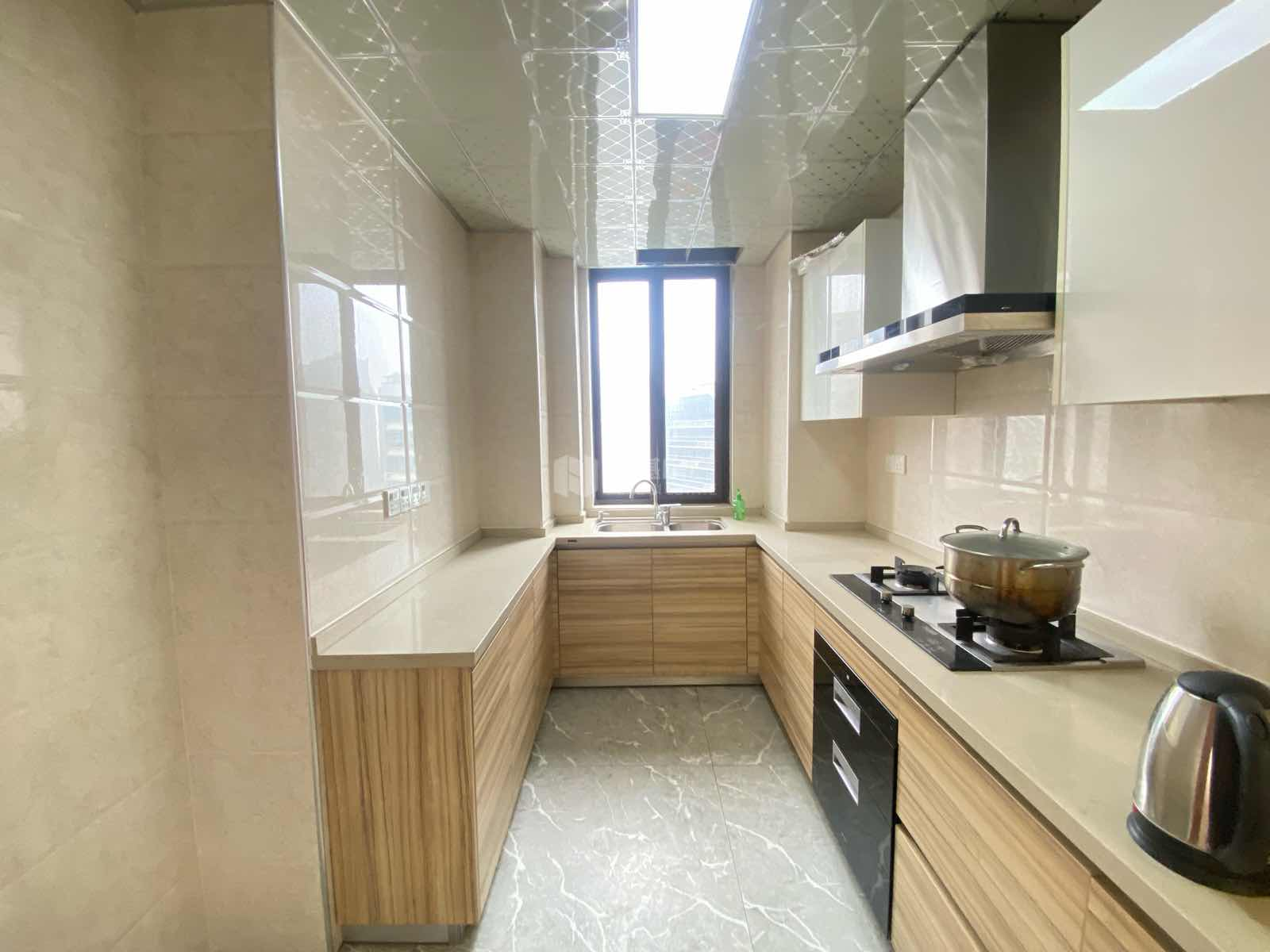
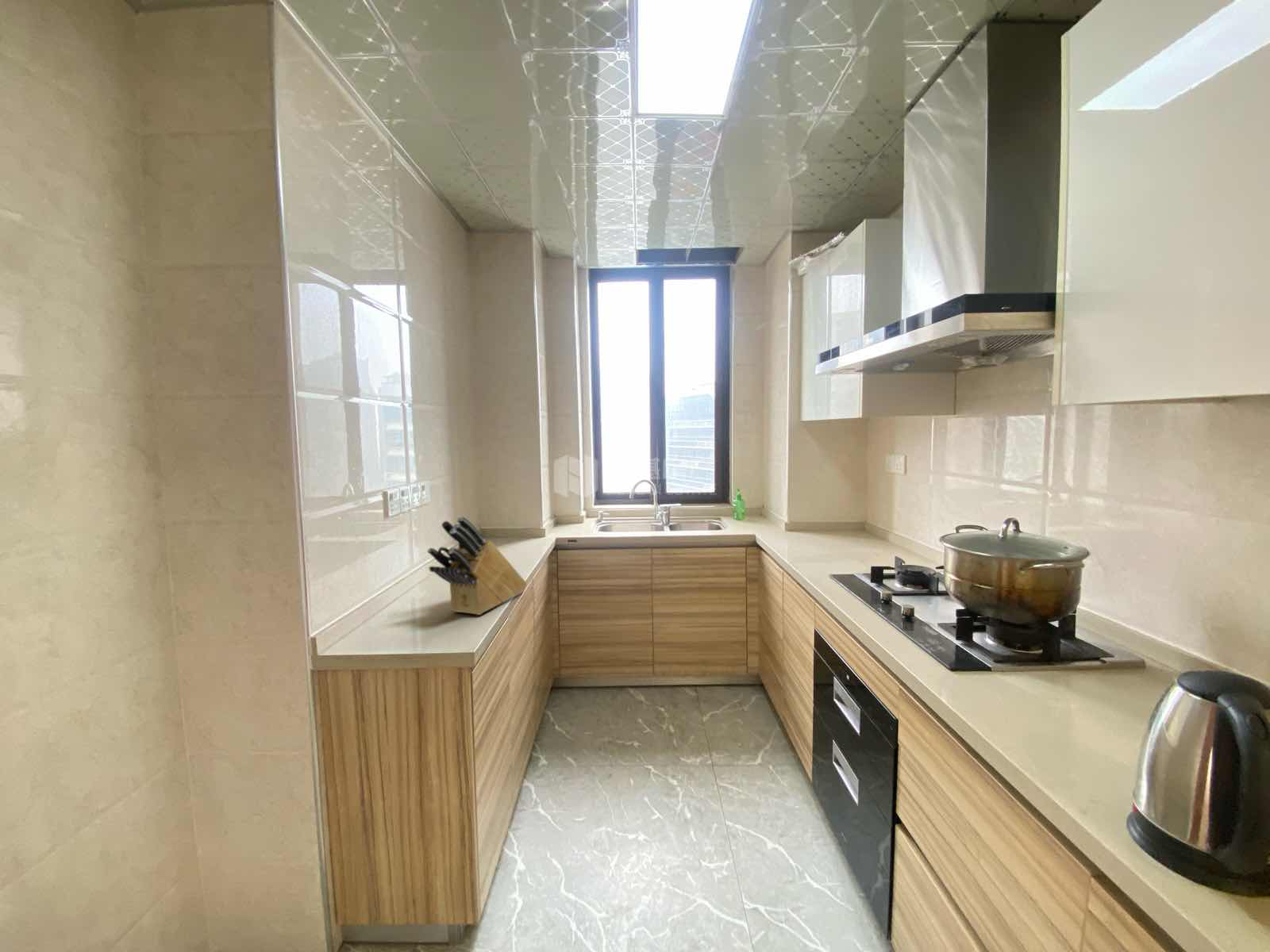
+ knife block [426,516,528,616]
